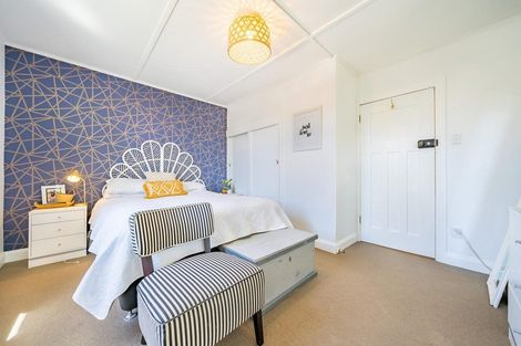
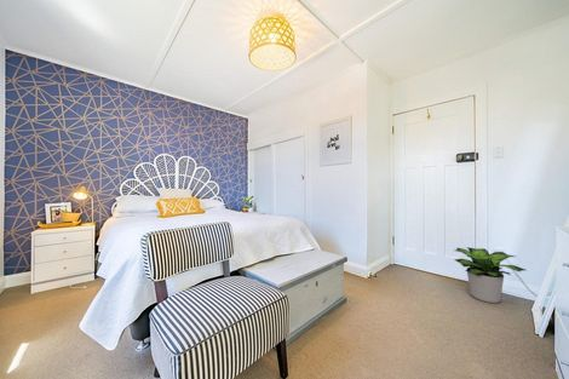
+ potted plant [453,246,527,304]
